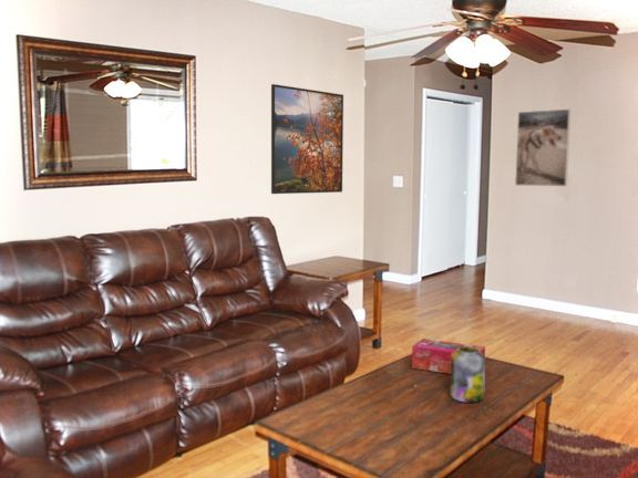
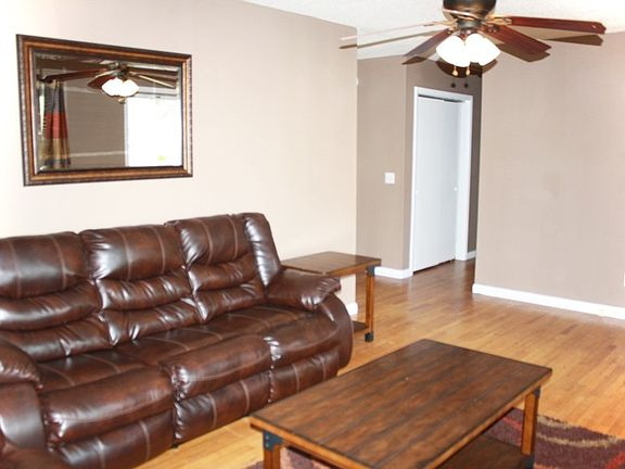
- jar [449,346,486,404]
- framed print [514,108,572,187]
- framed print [270,83,344,195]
- tissue box [411,337,486,375]
